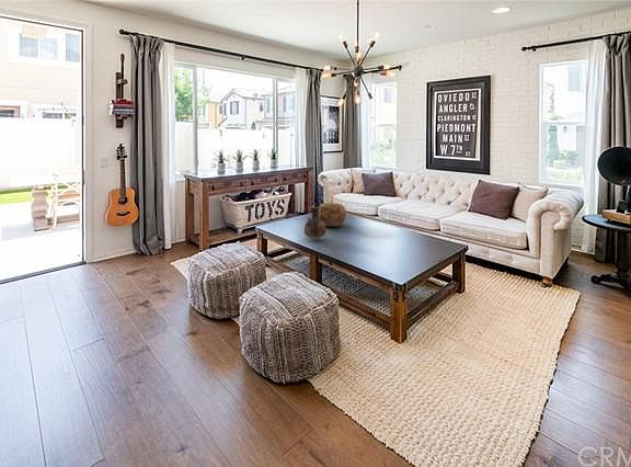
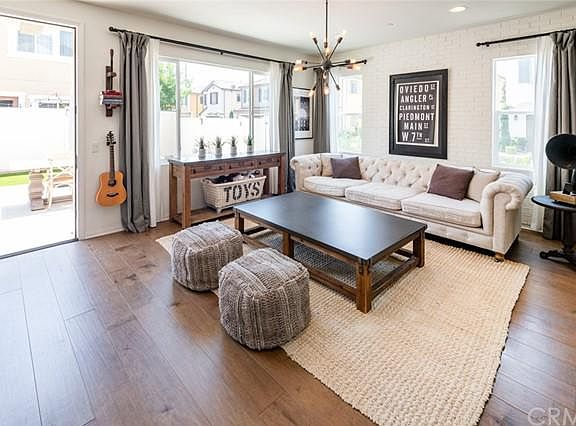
- vase [303,206,326,241]
- decorative bowl [318,202,347,228]
